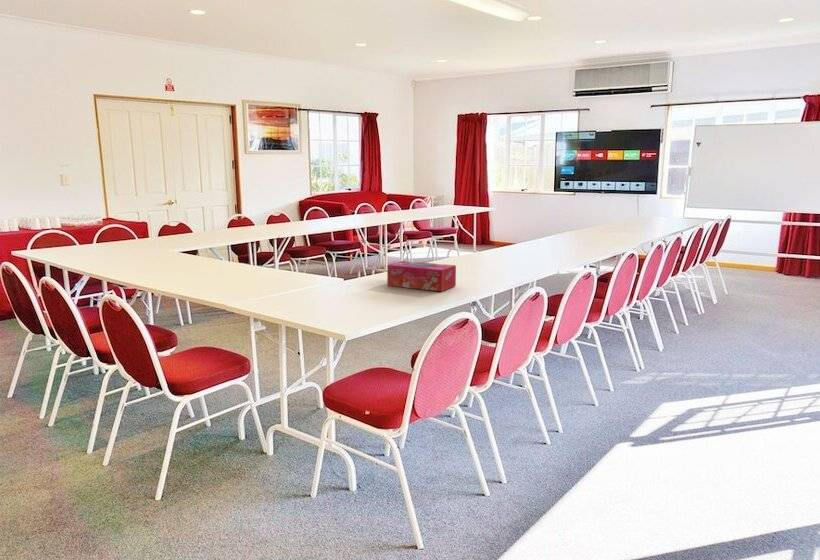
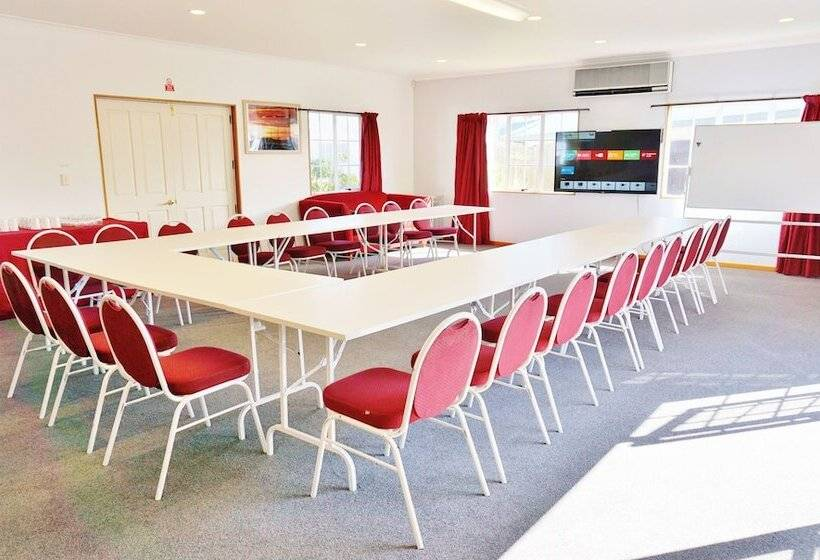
- tissue box [386,260,457,292]
